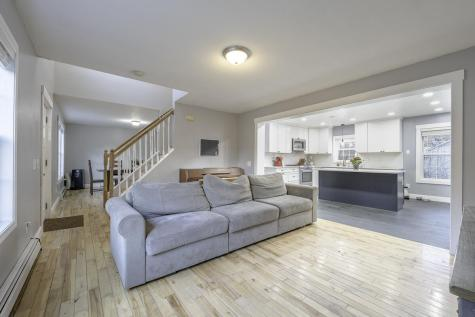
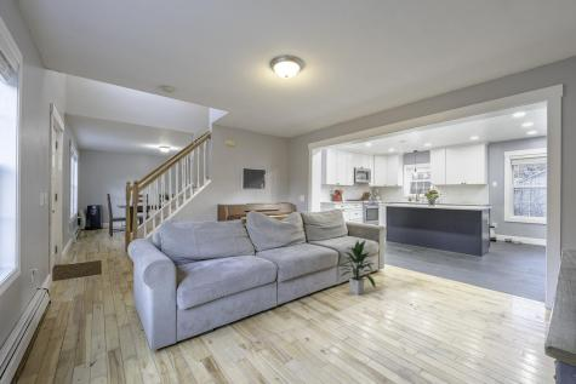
+ indoor plant [335,239,377,296]
